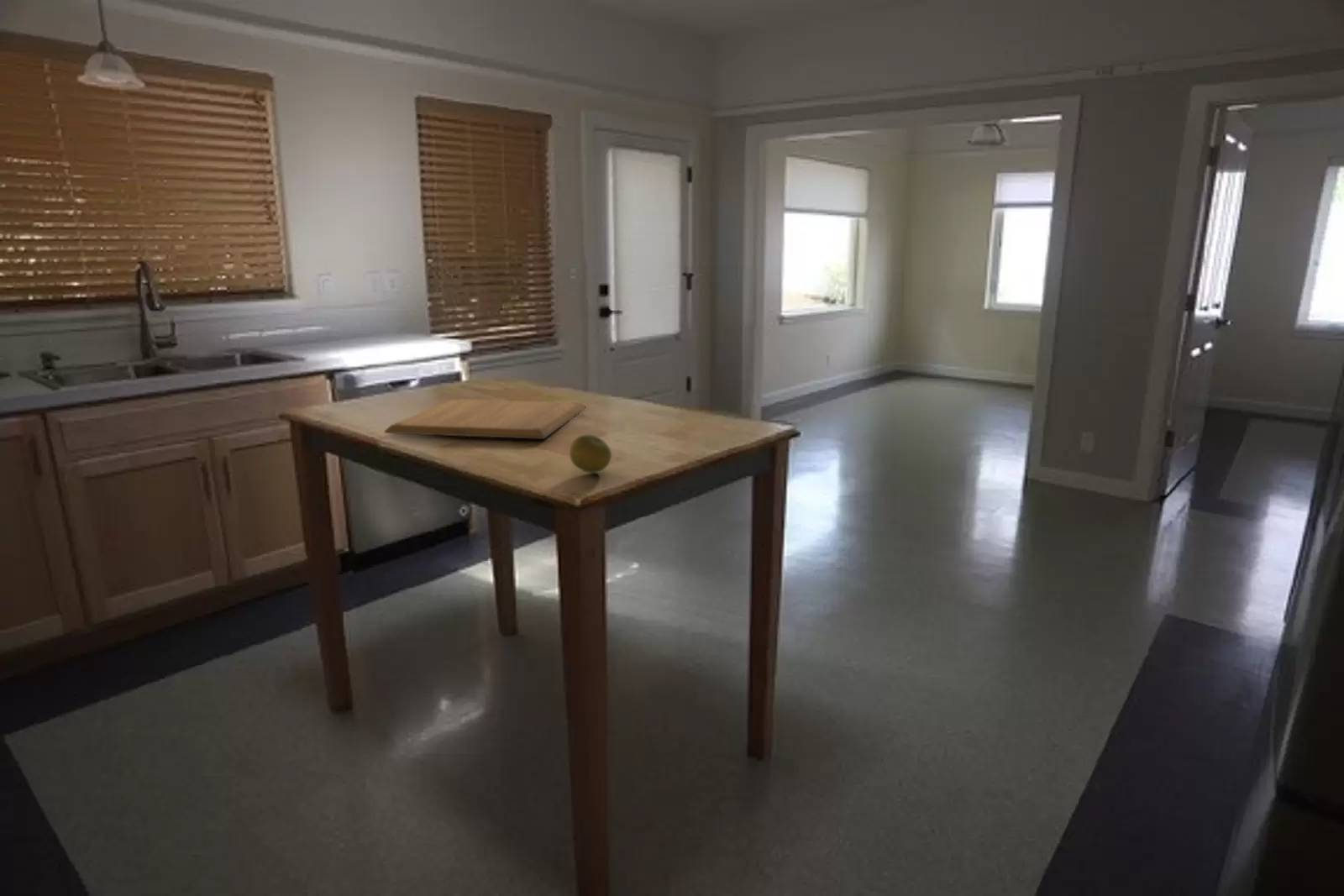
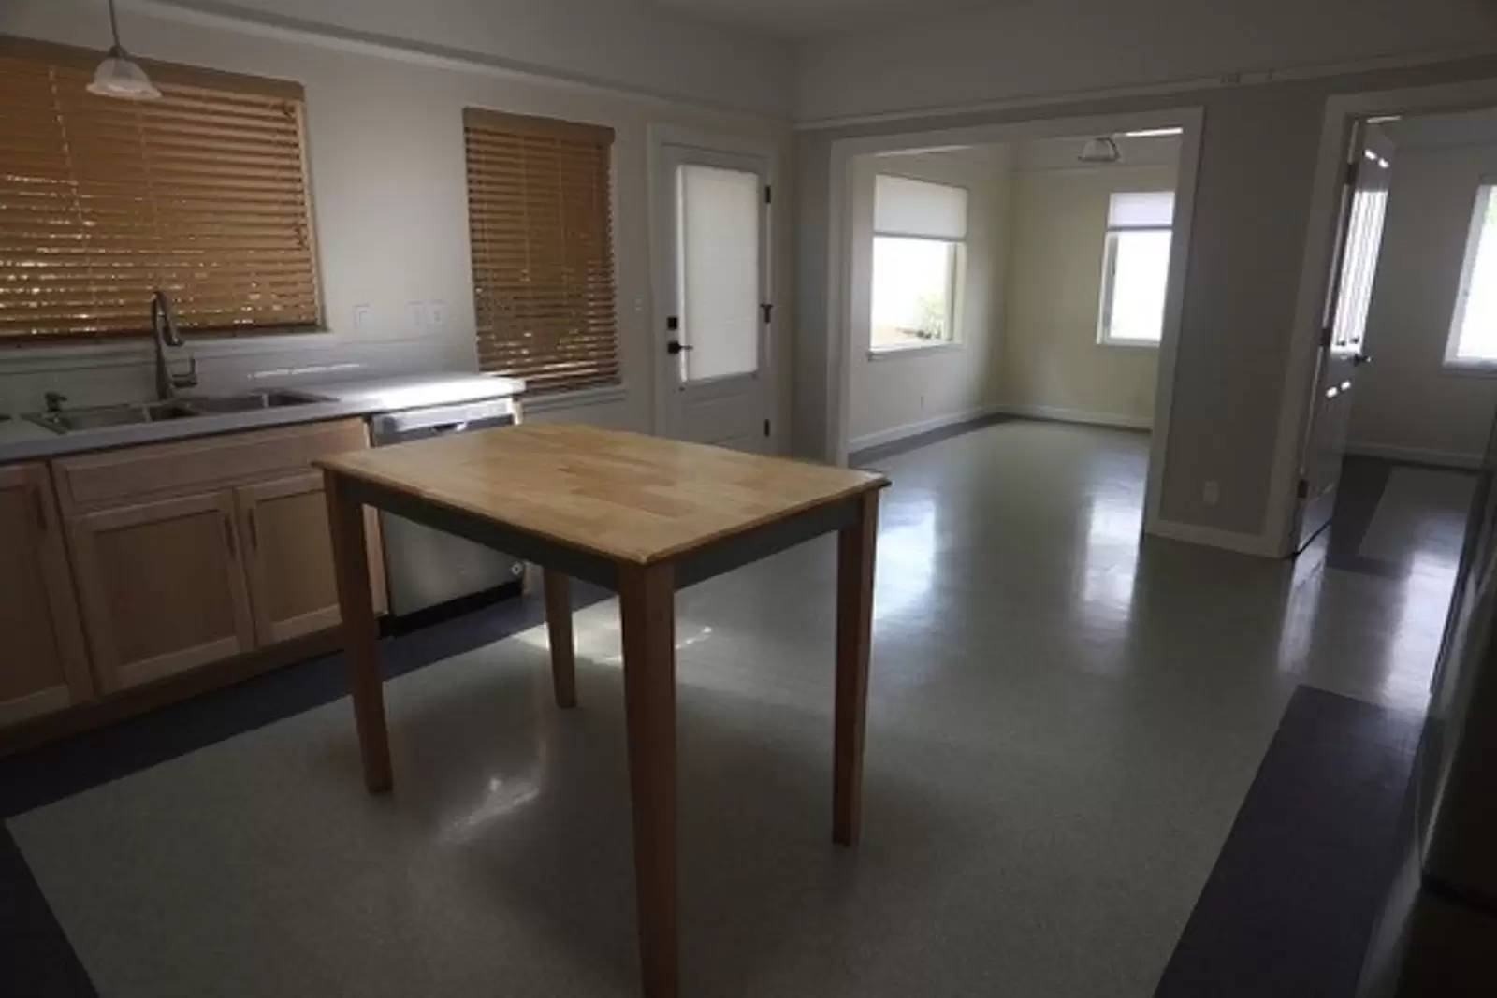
- chopping board [384,398,586,440]
- fruit [569,433,612,474]
